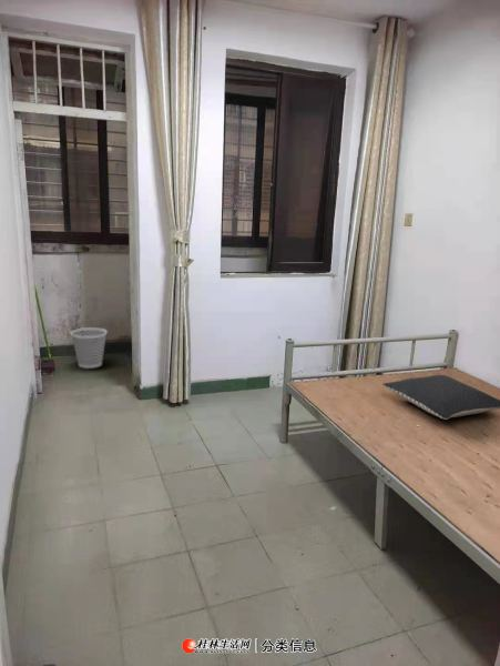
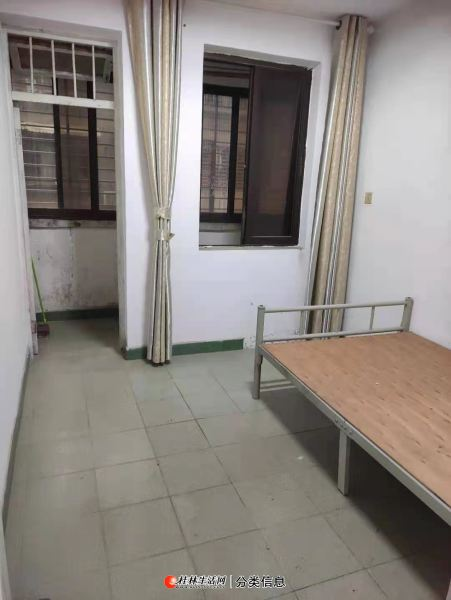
- wastebasket [69,326,109,370]
- pillow [381,374,500,421]
